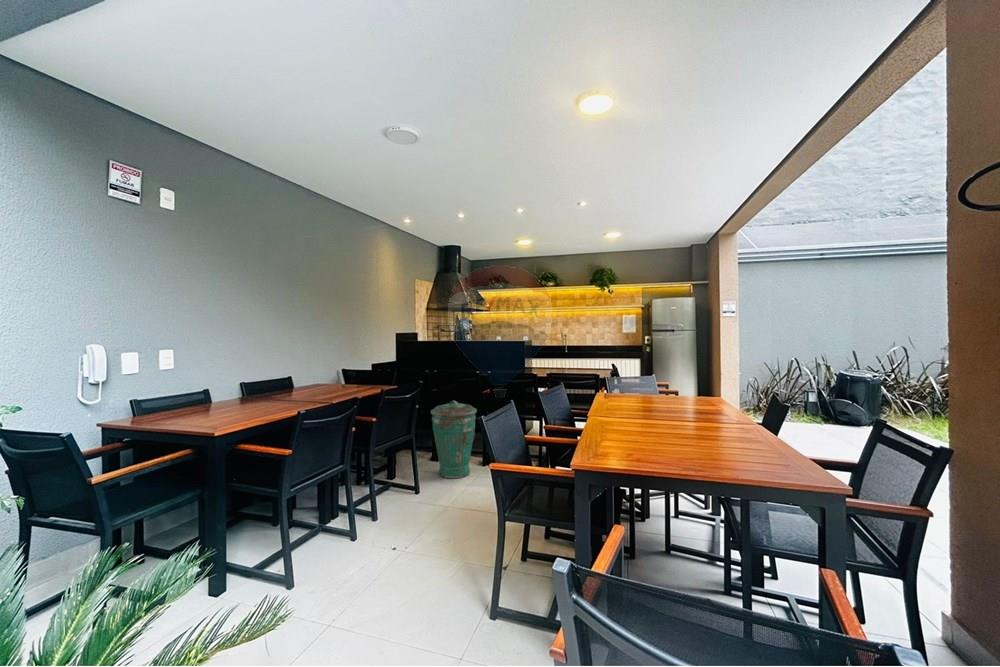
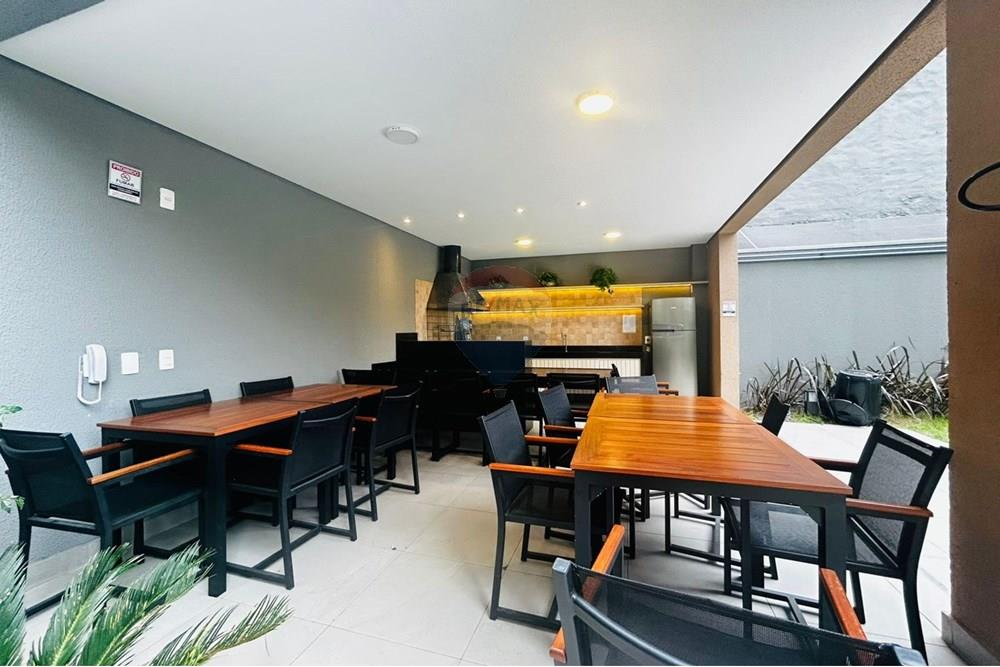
- trash can [430,400,478,479]
